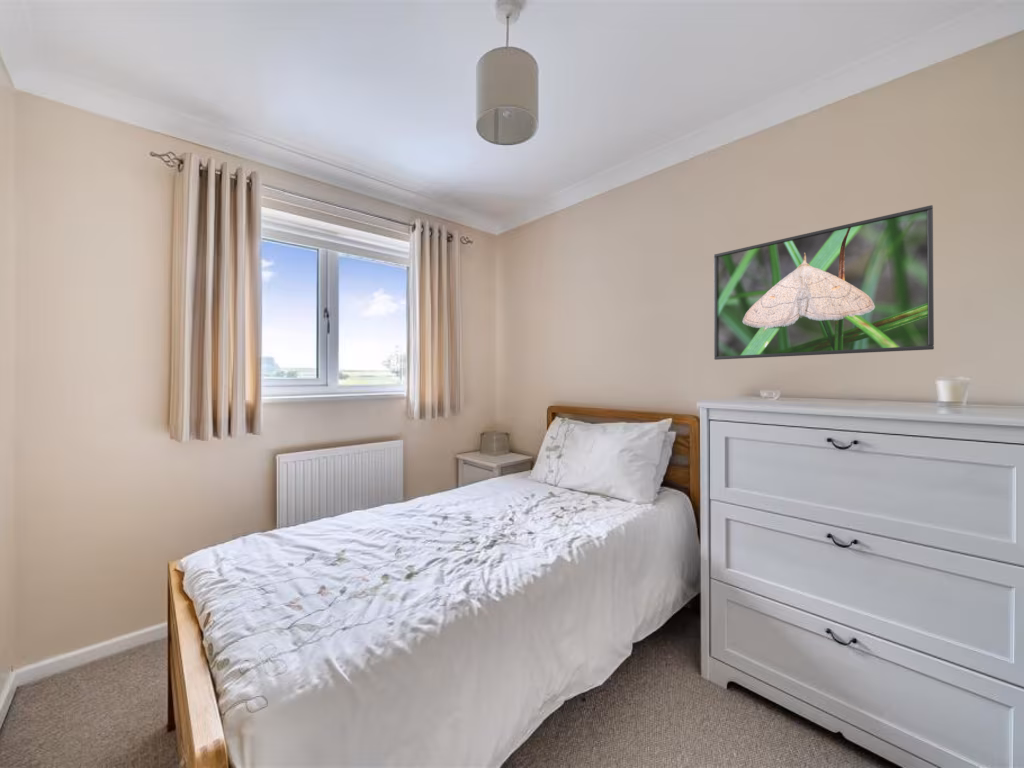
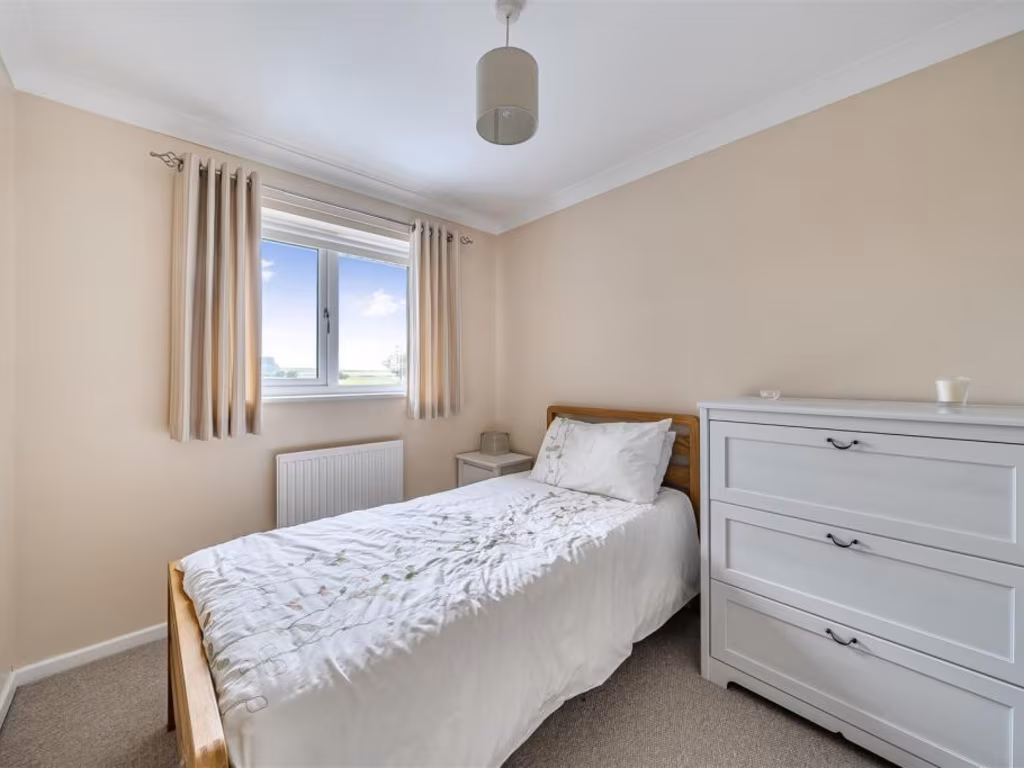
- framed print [713,204,935,361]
